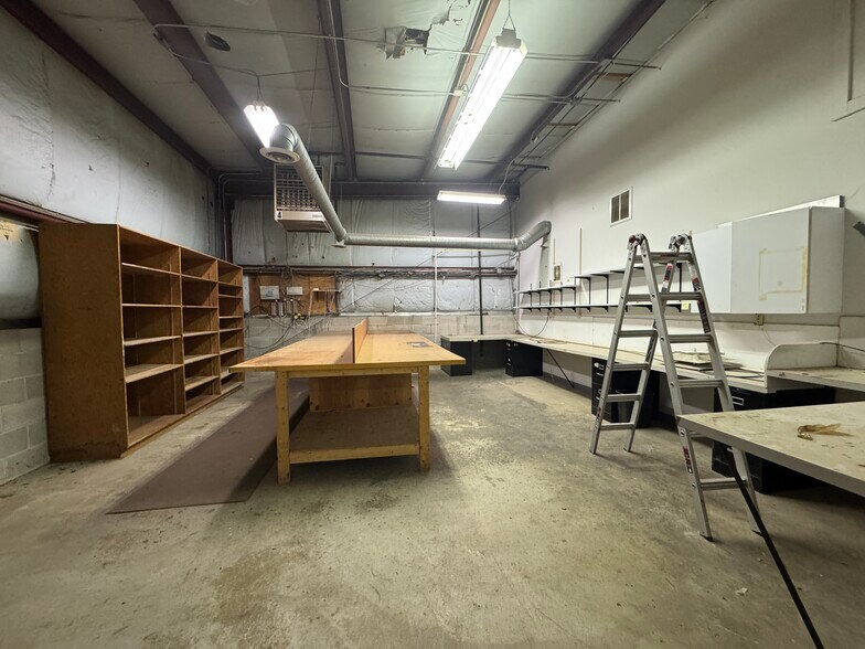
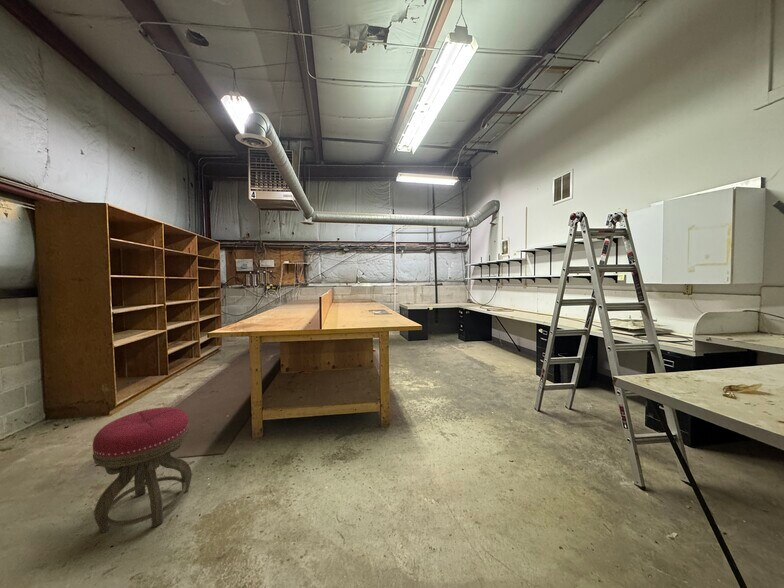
+ stool [92,406,193,534]
